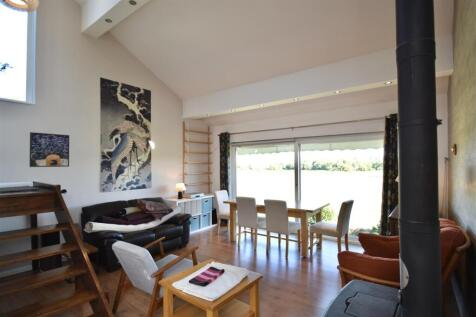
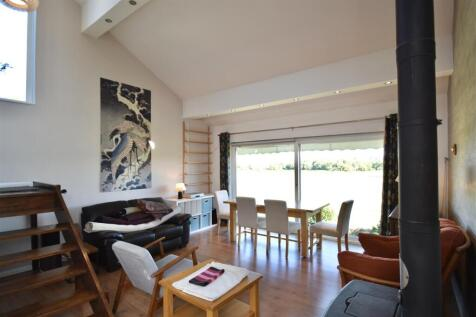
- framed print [28,131,70,168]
